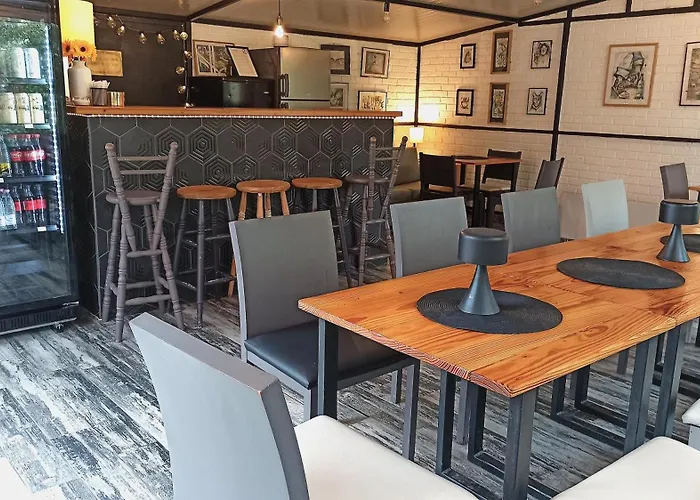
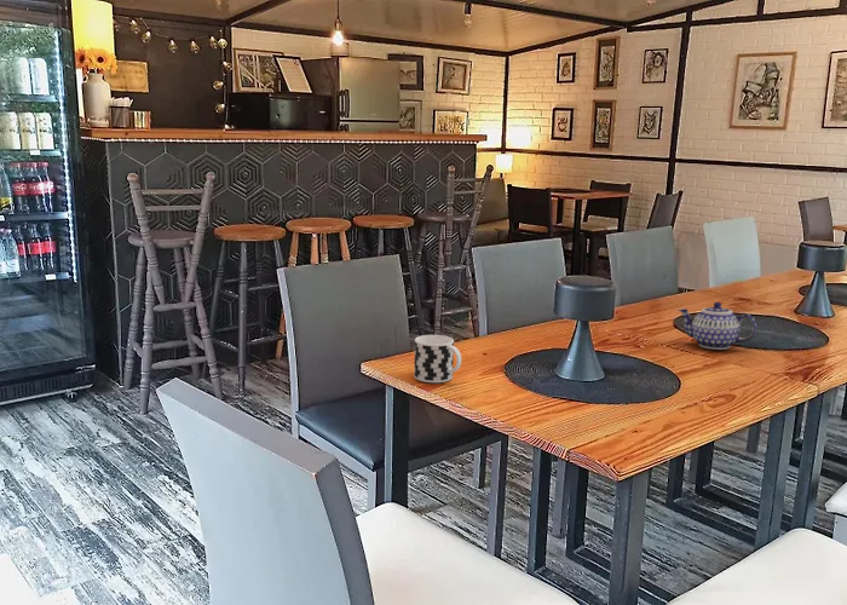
+ teapot [678,301,757,351]
+ cup [413,334,462,384]
